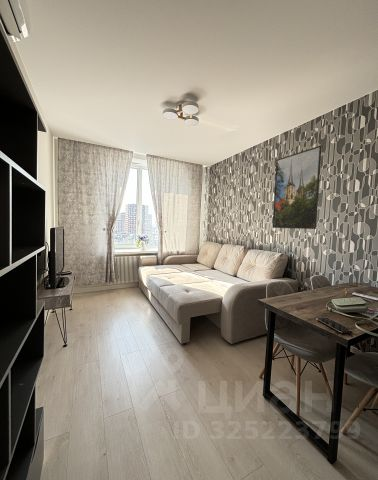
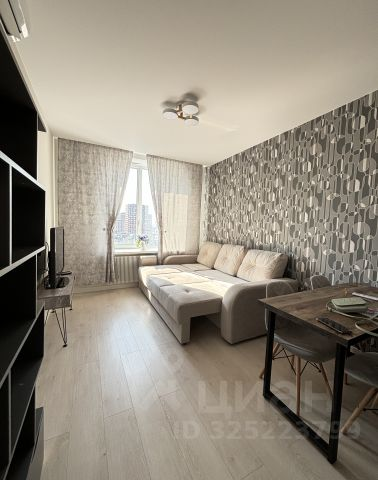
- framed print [272,144,323,230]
